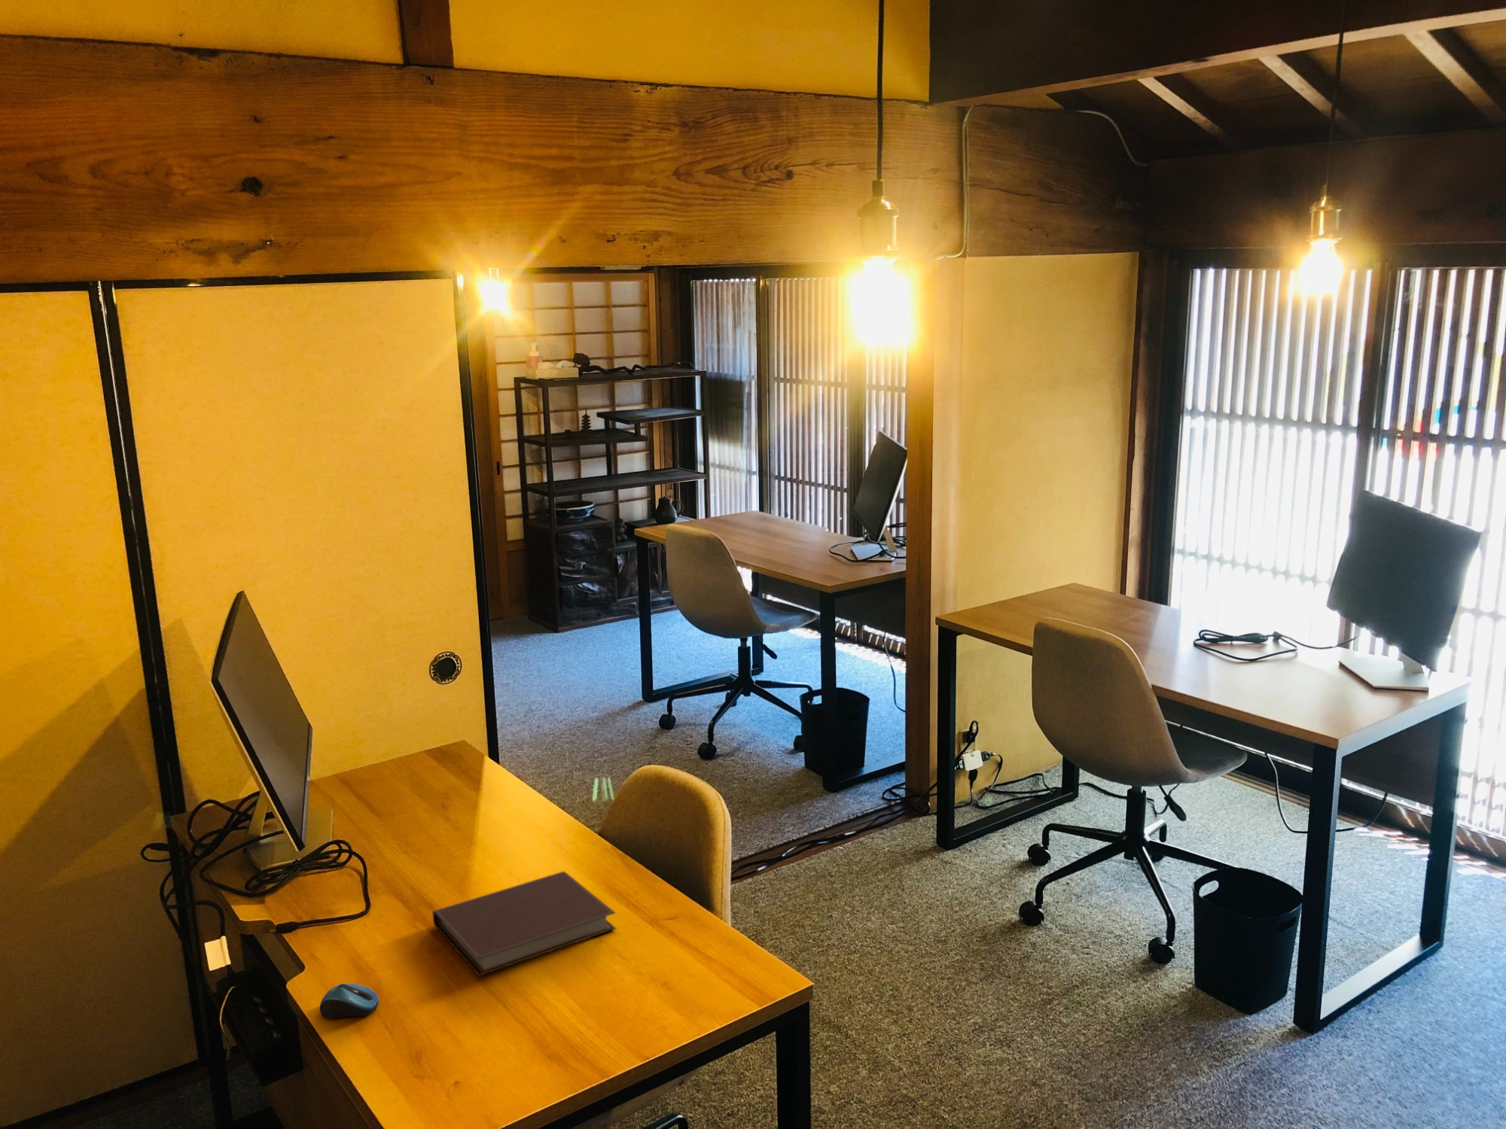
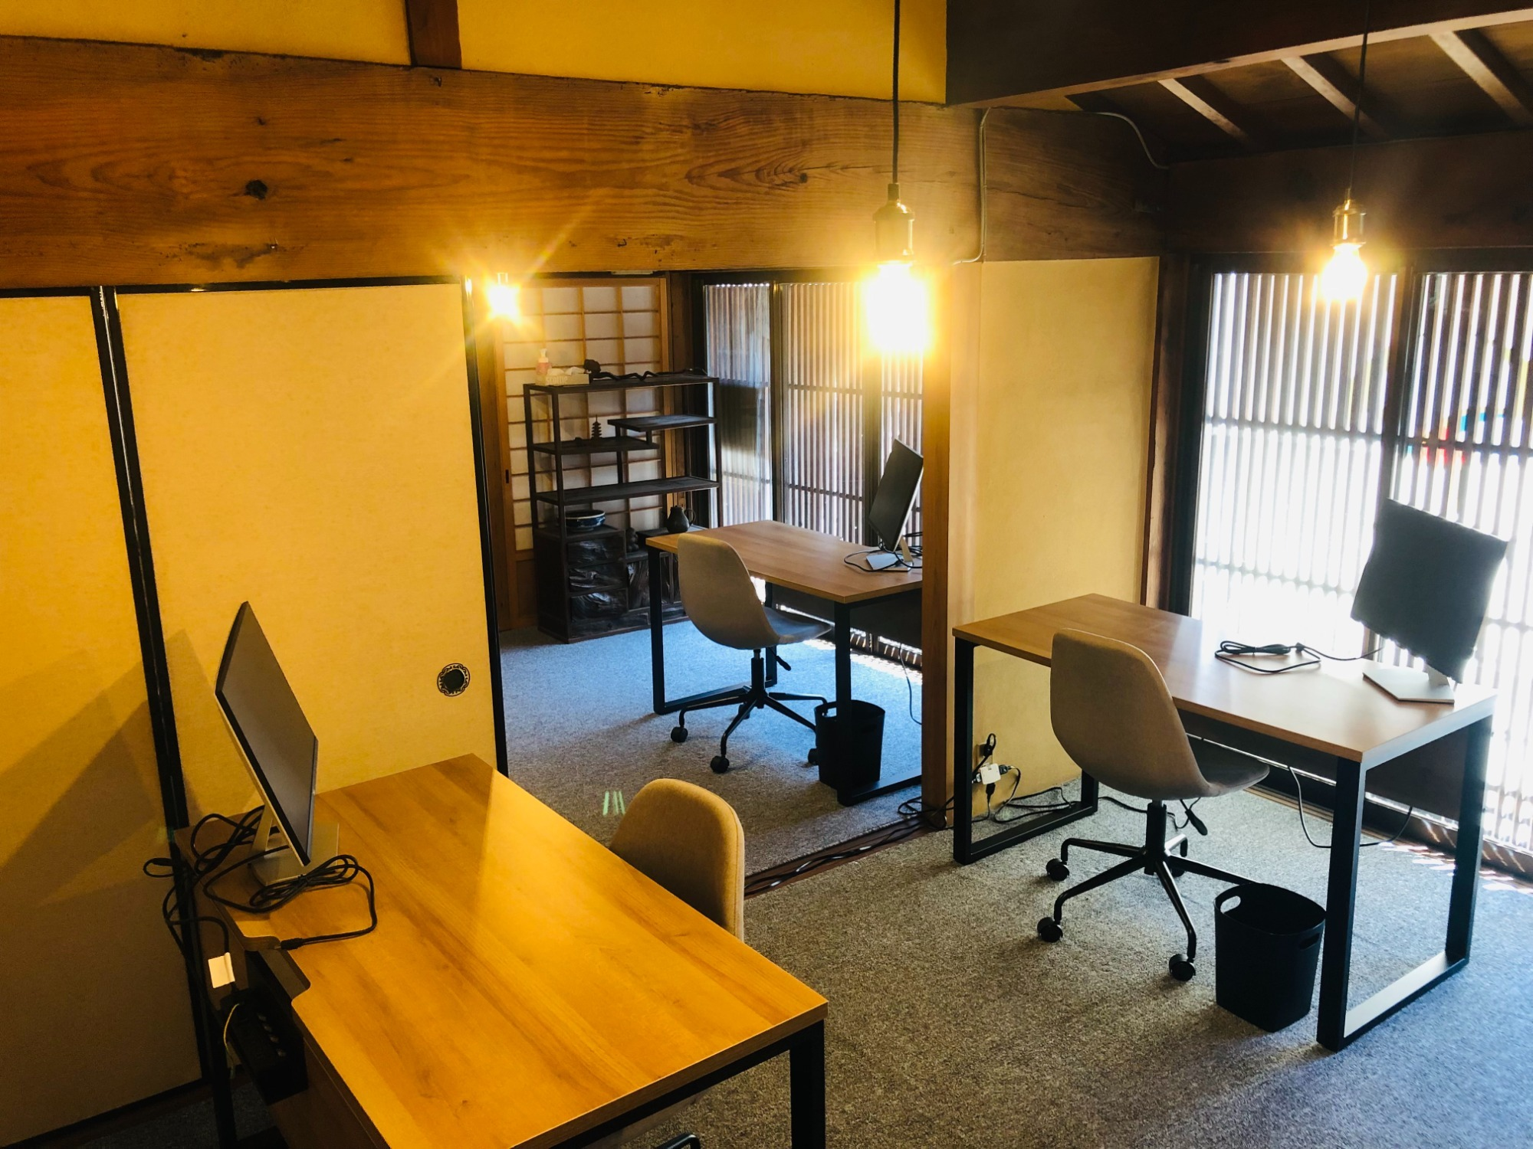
- notebook [432,870,617,977]
- computer mouse [319,983,379,1019]
